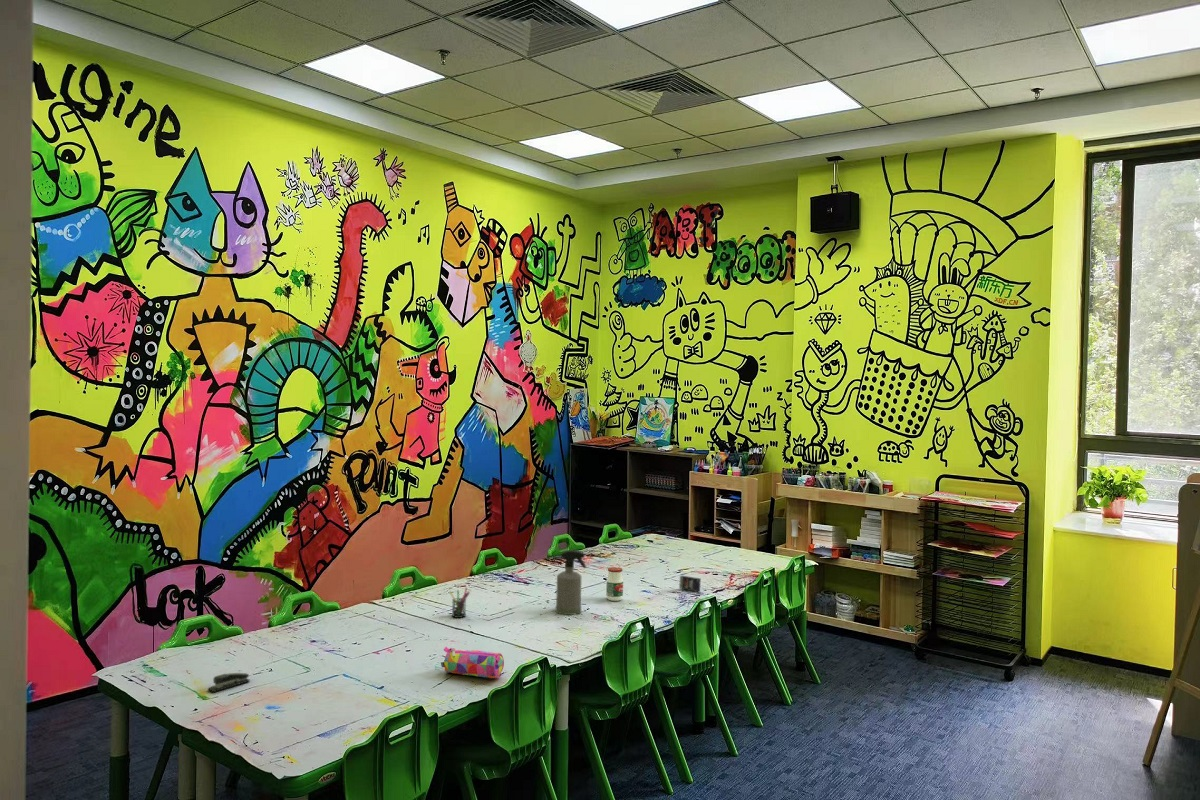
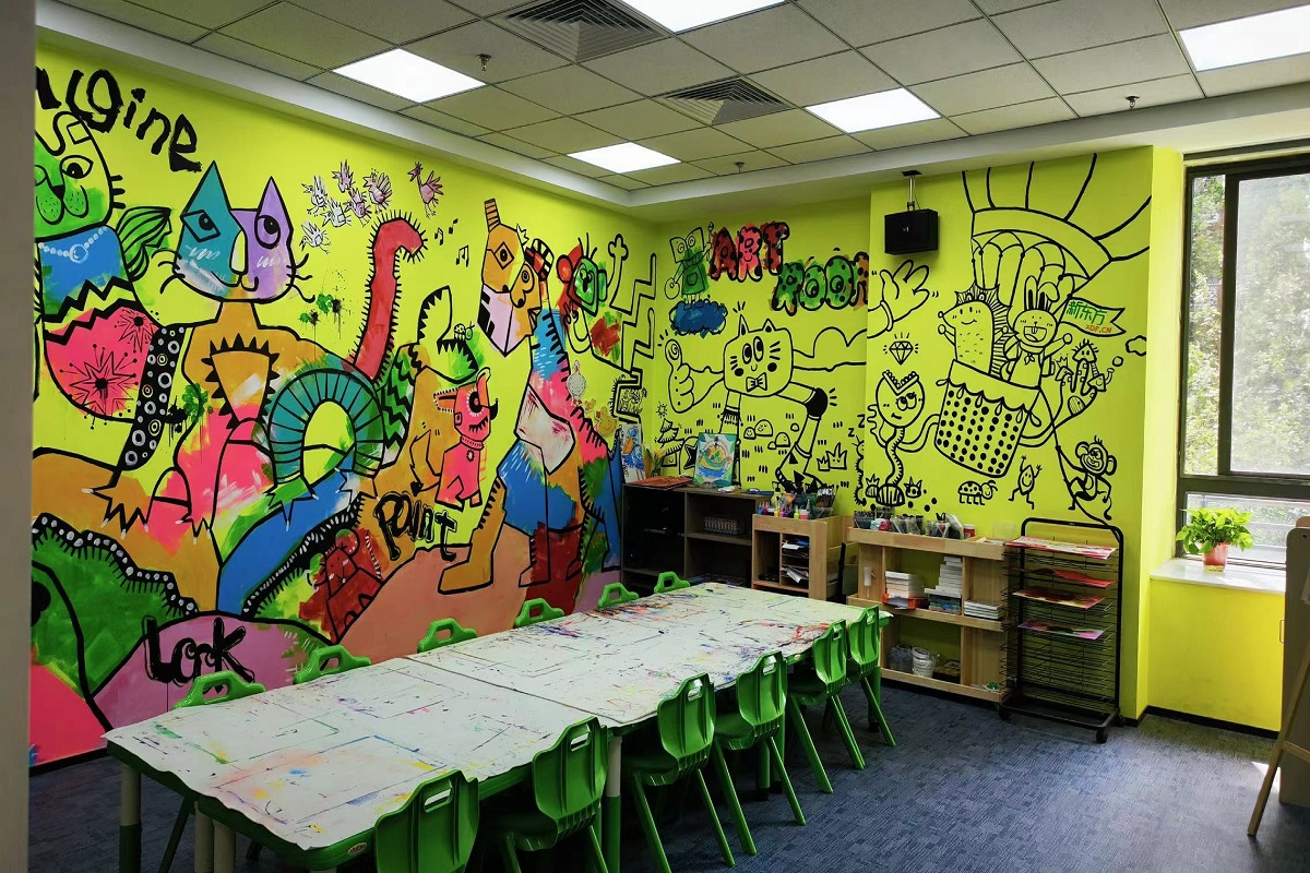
- spray bottle [555,549,587,616]
- jar [605,566,624,602]
- crayon box [678,574,702,593]
- pen holder [448,586,471,619]
- pencil case [440,646,505,679]
- stapler [207,672,251,693]
